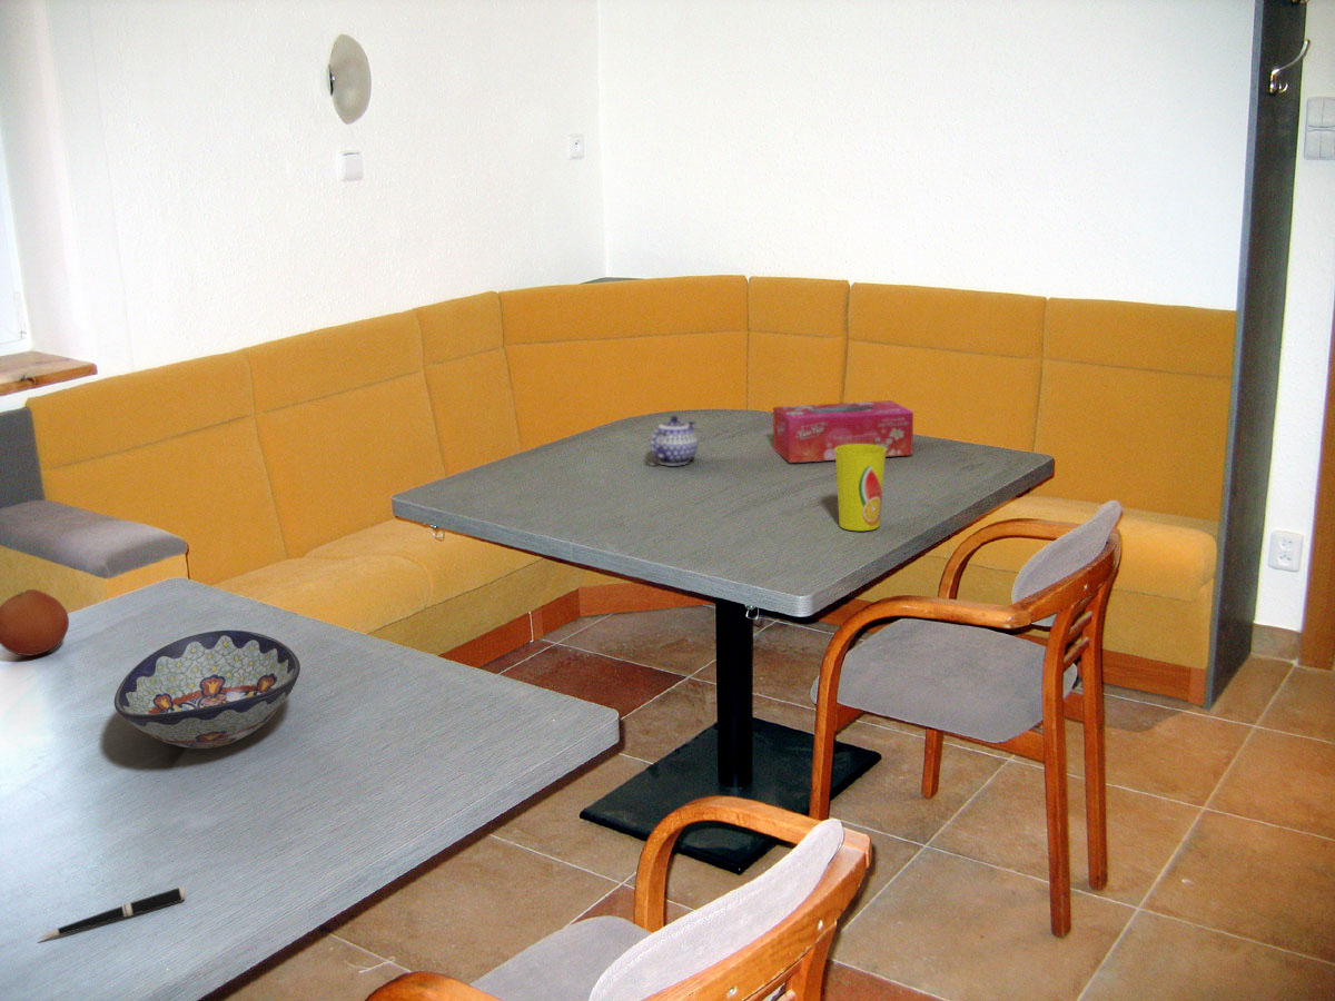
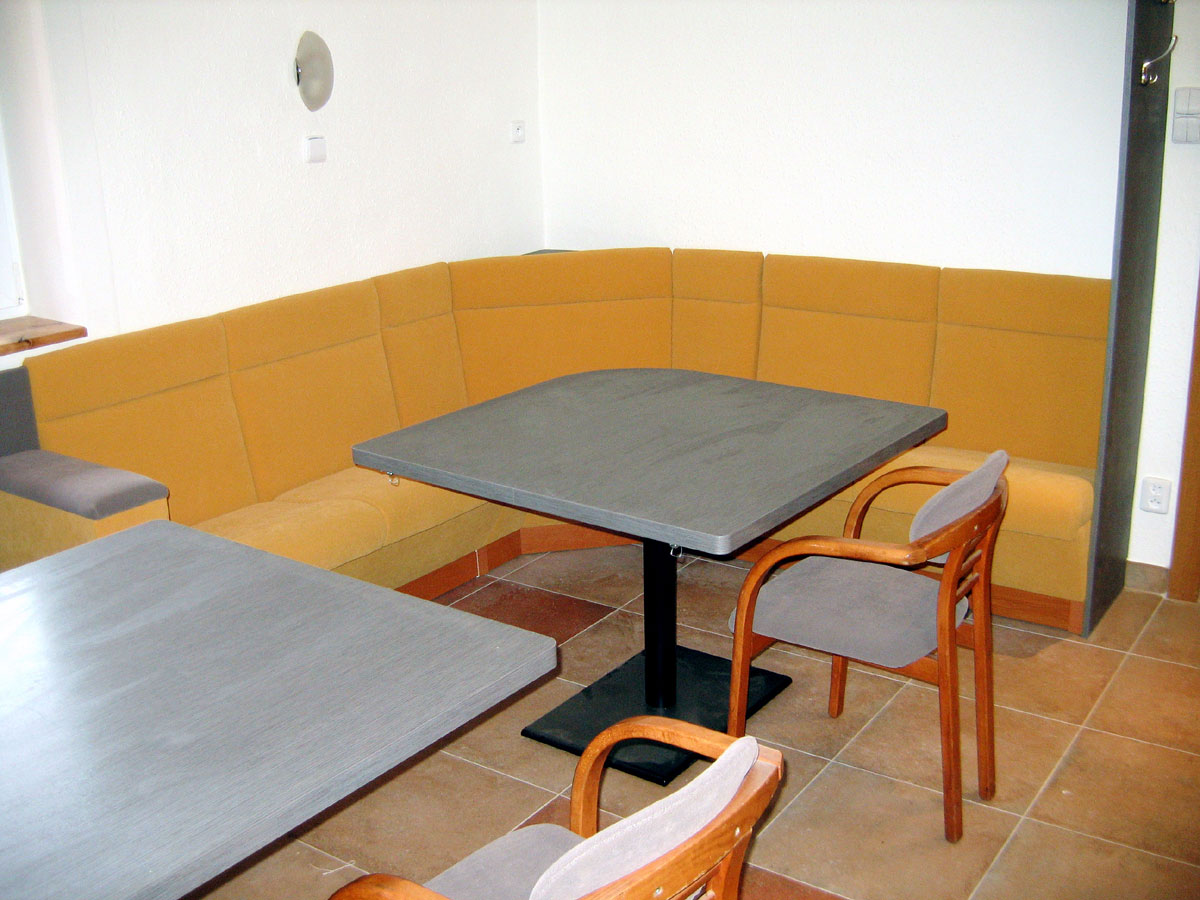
- tissue box [772,399,914,464]
- decorative bowl [113,630,301,750]
- fruit [0,588,70,657]
- pen [37,885,187,940]
- teapot [650,415,699,467]
- cup [834,444,887,532]
